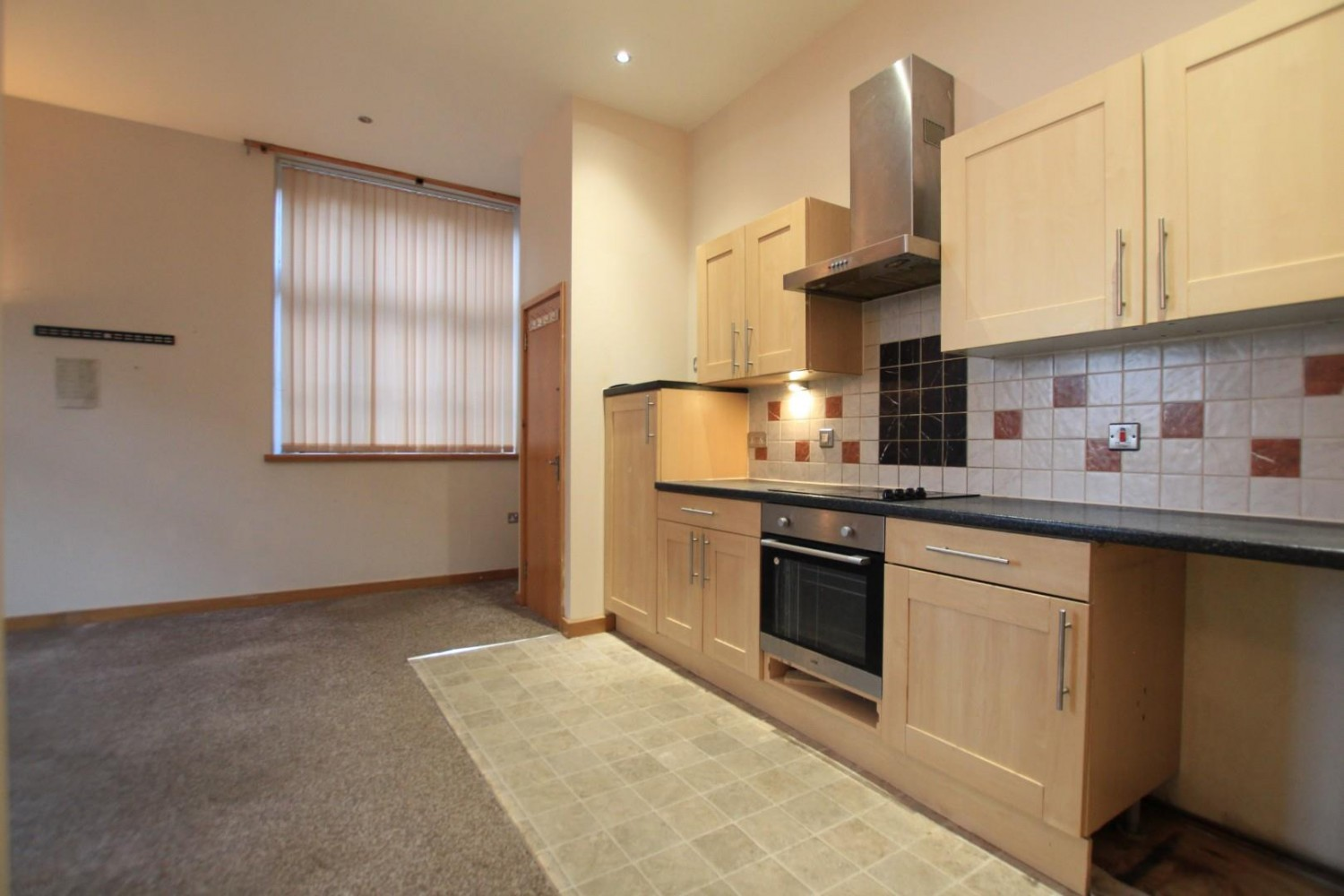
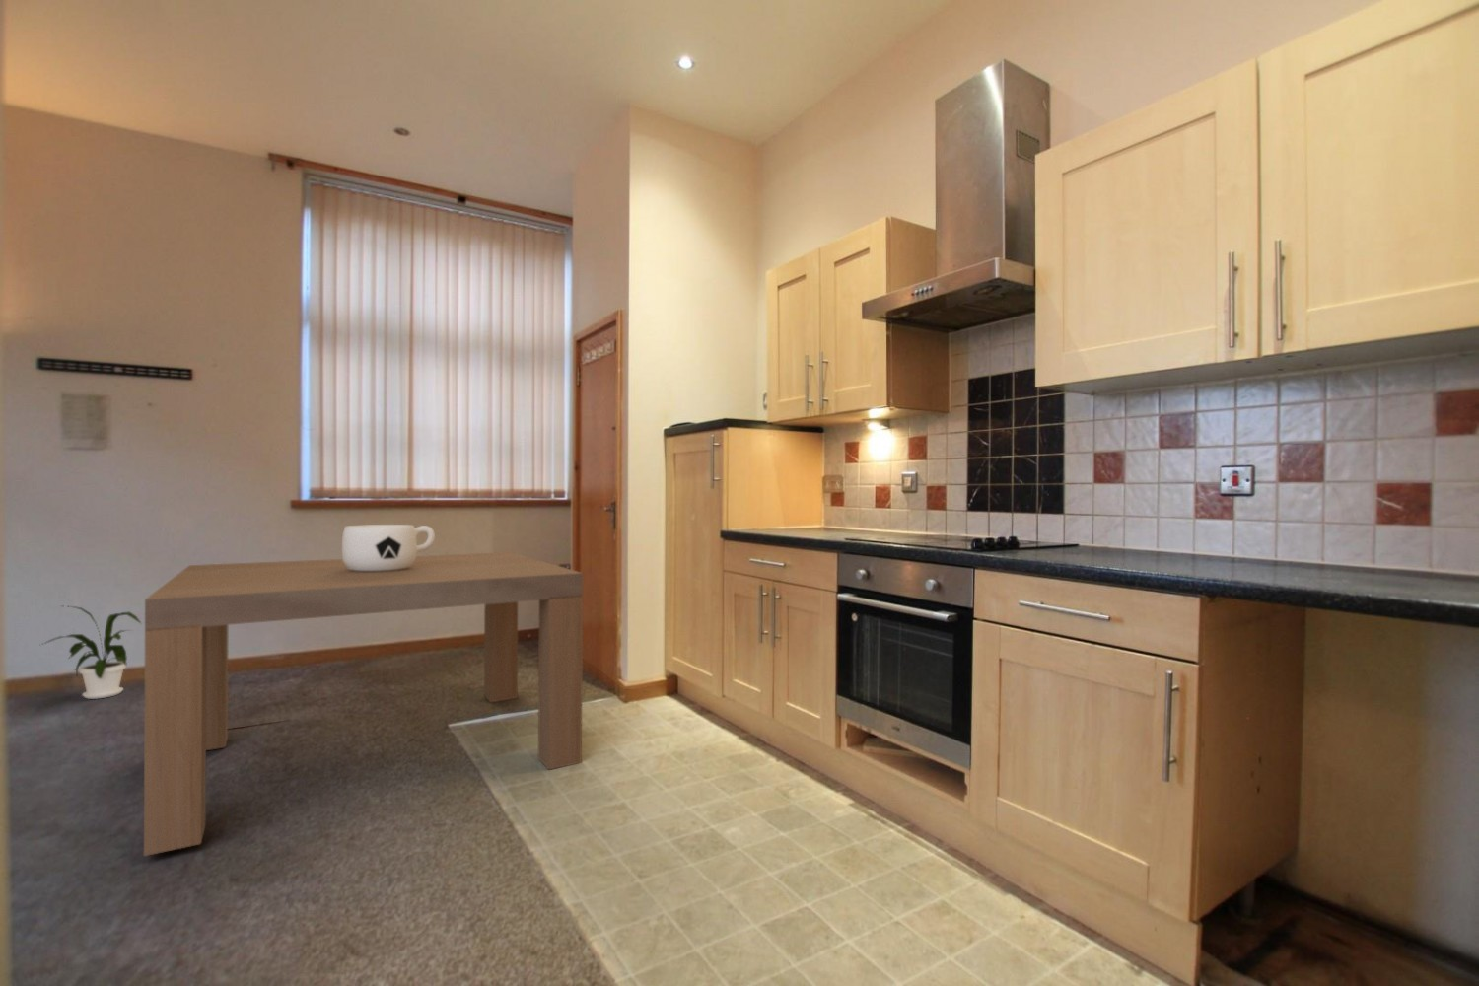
+ house plant [37,604,142,700]
+ dining table [143,524,583,857]
